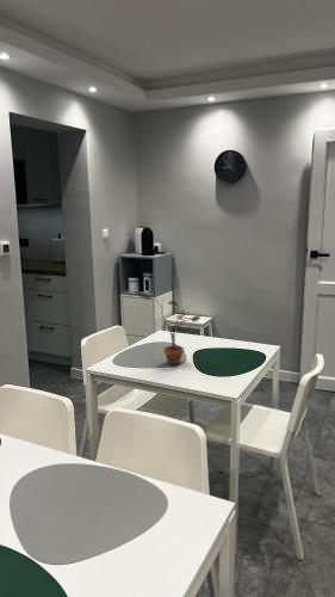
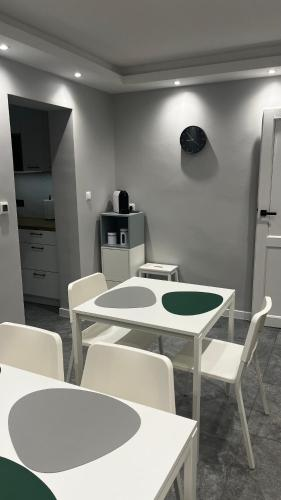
- potted plant [135,290,201,365]
